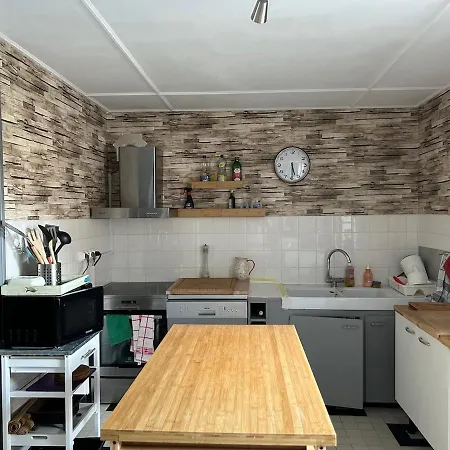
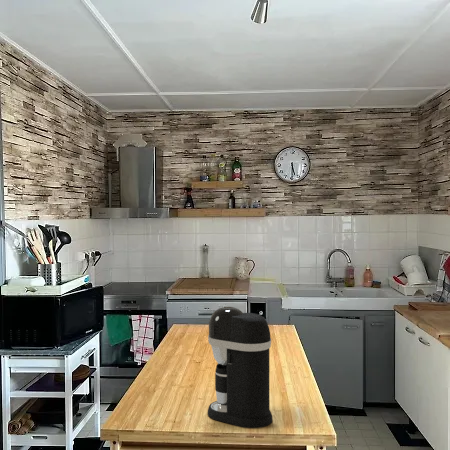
+ coffee maker [207,306,273,429]
